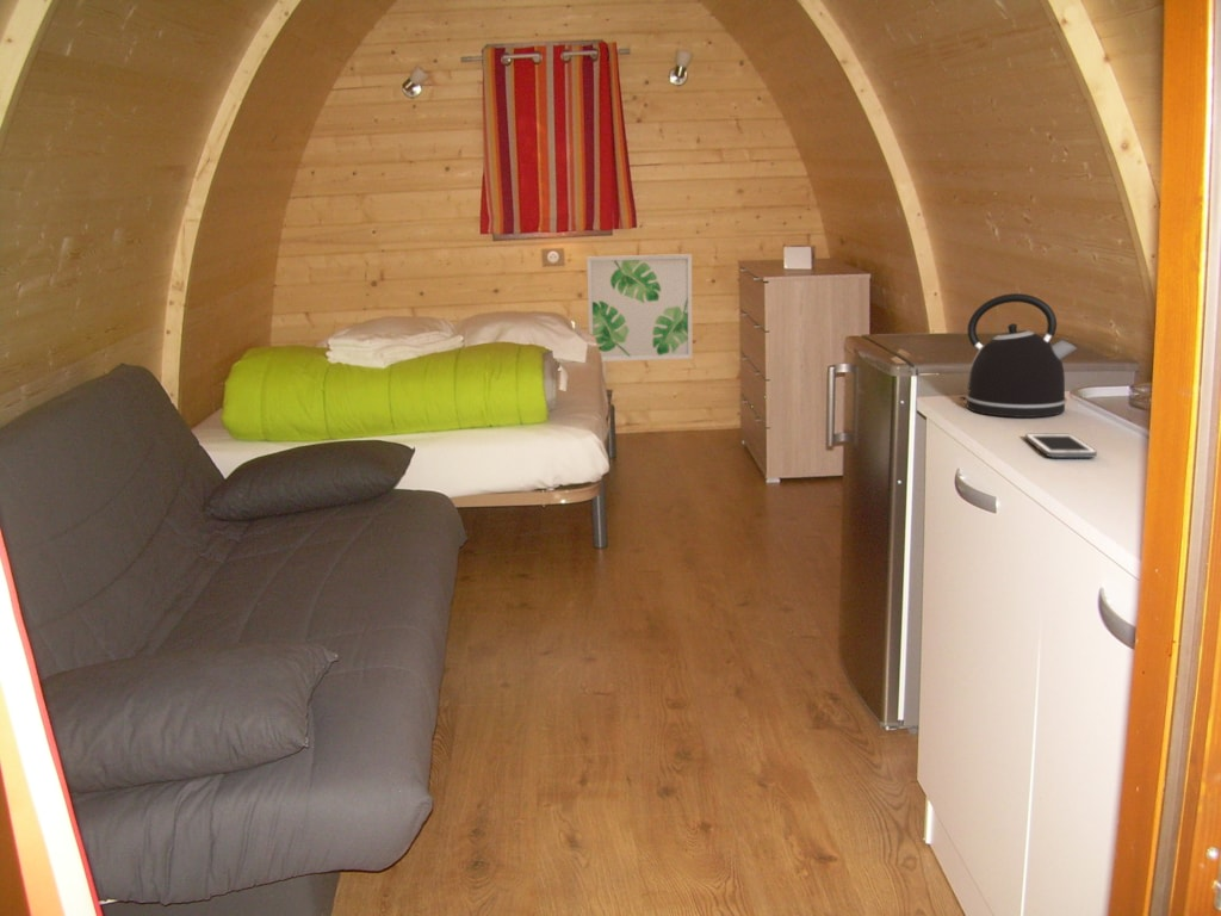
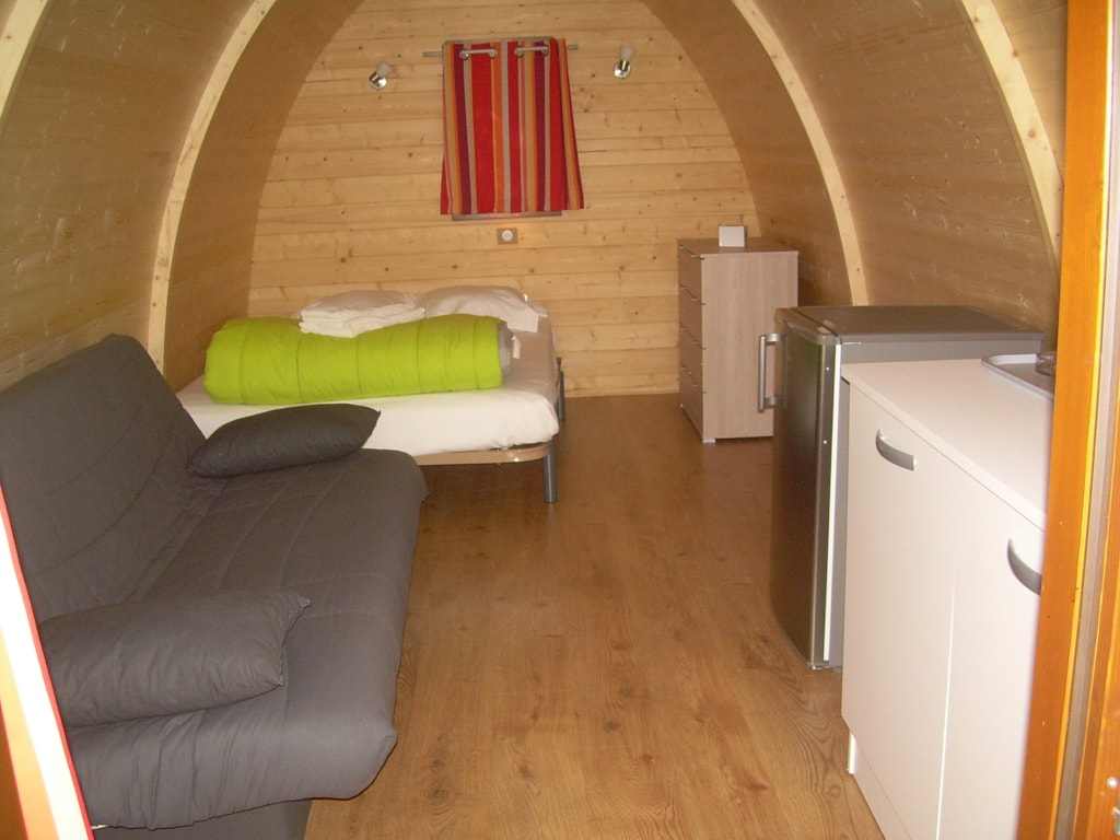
- wall art [585,253,694,363]
- kettle [957,292,1078,419]
- cell phone [1024,433,1098,459]
